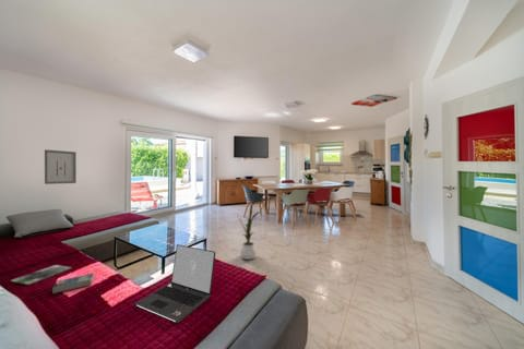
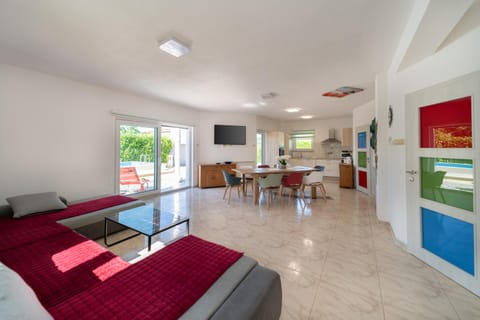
- house plant [235,202,262,261]
- wall art [44,148,78,185]
- laptop [134,243,216,324]
- book [51,272,95,294]
- magazine [10,264,72,286]
